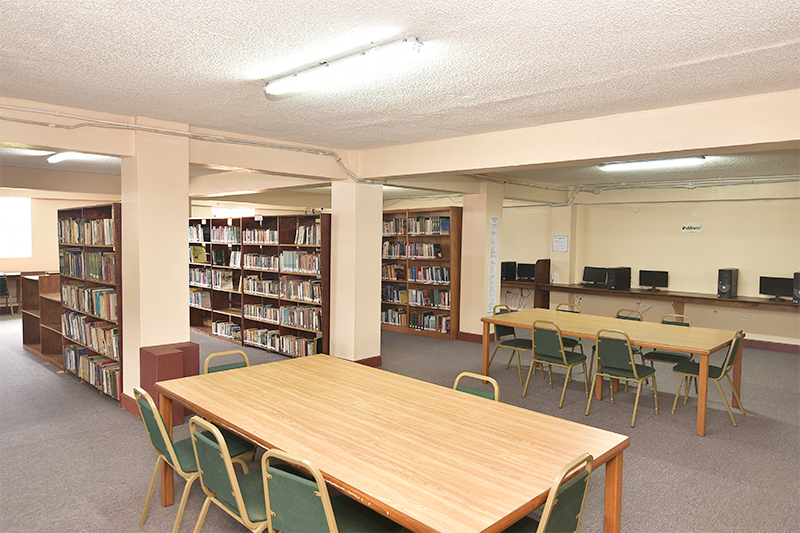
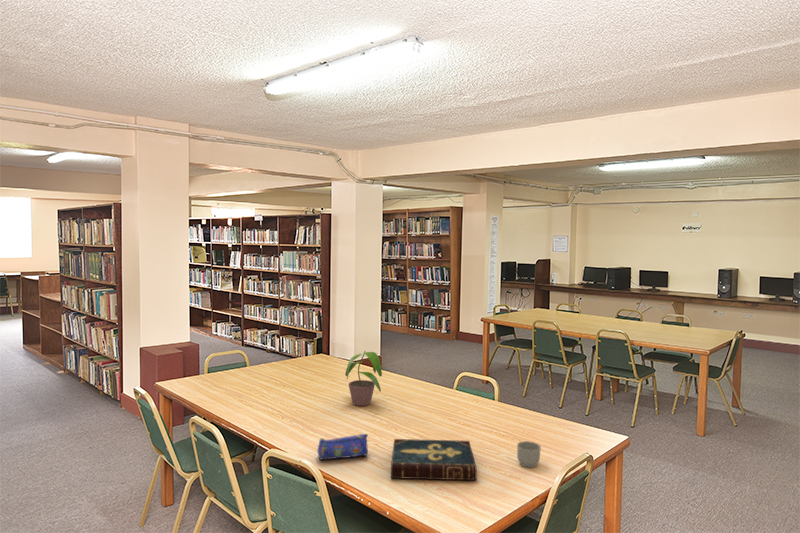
+ book [390,438,478,481]
+ pencil case [316,433,369,461]
+ mug [516,440,542,469]
+ potted plant [344,350,383,407]
